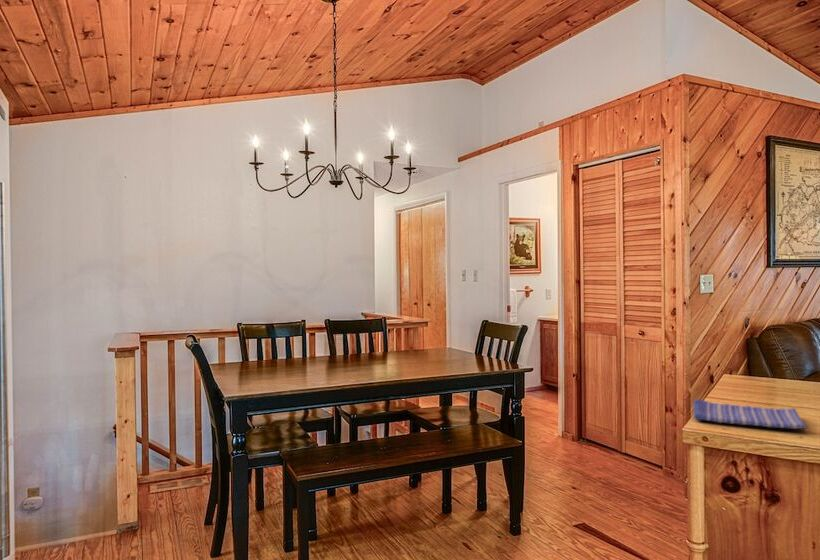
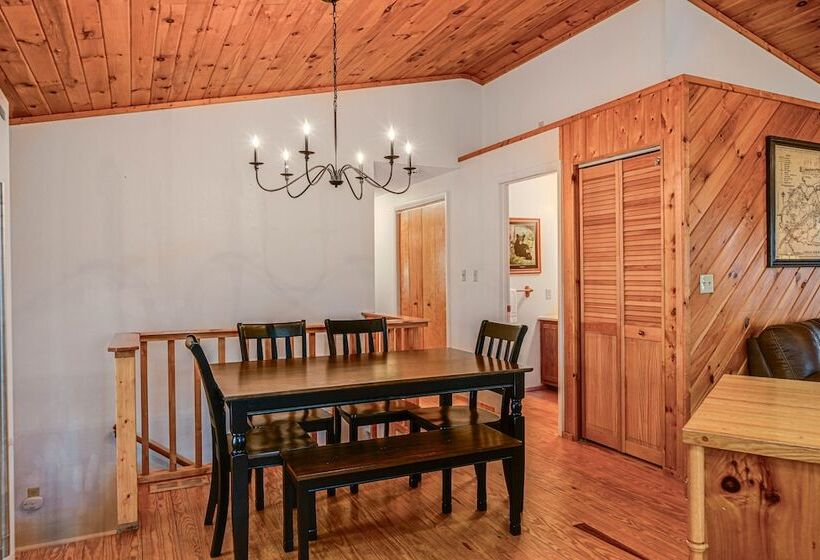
- dish towel [692,398,808,430]
